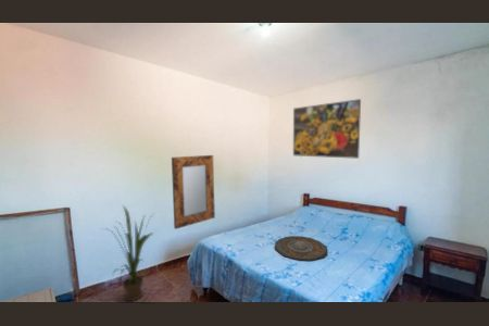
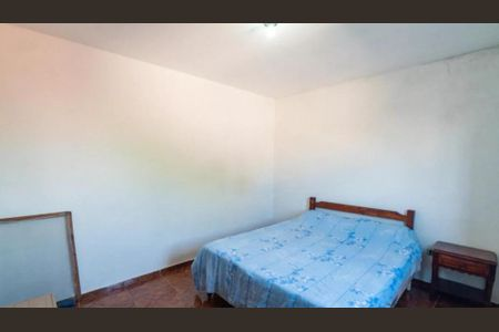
- home mirror [171,154,216,230]
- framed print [292,98,362,160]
- tray [274,235,328,262]
- house plant [98,204,155,302]
